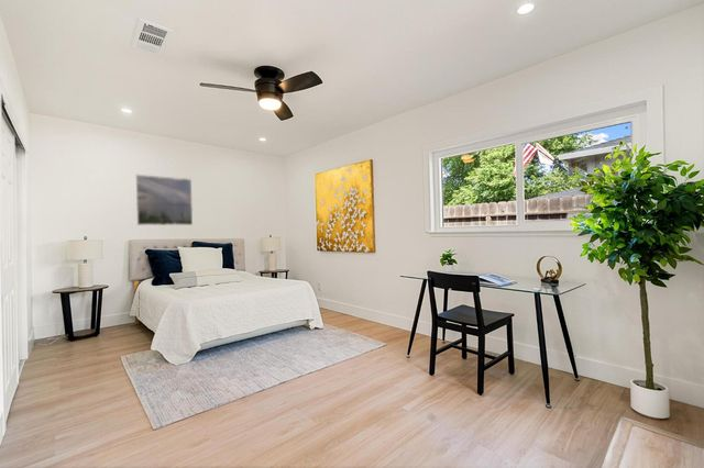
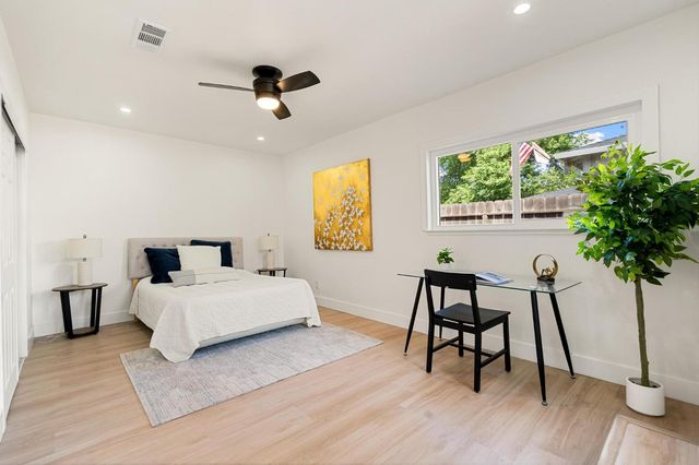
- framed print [135,174,194,226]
